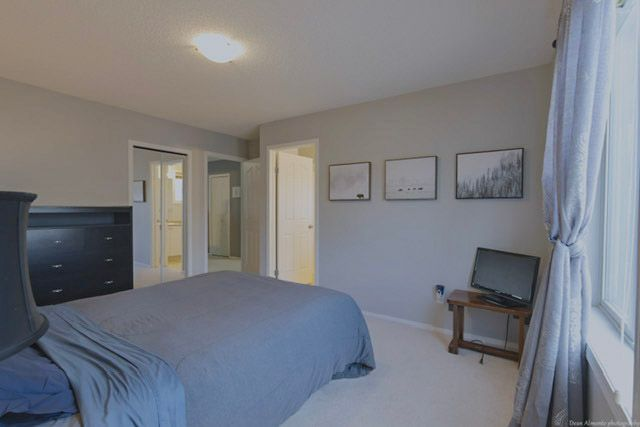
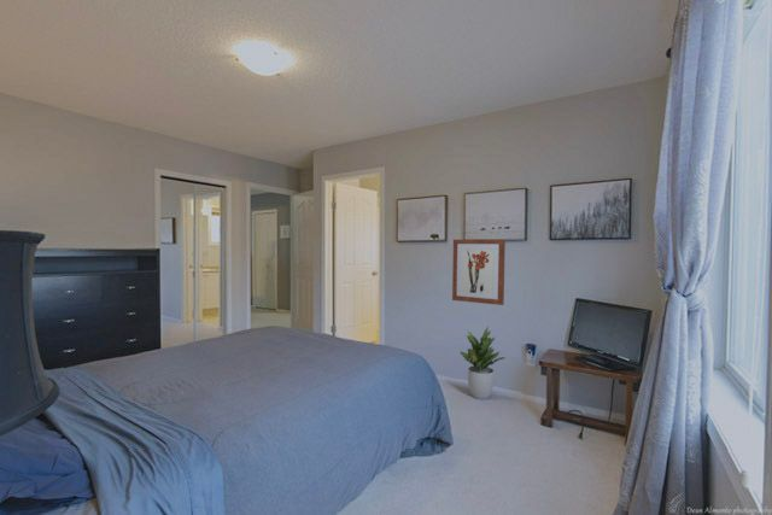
+ wall art [451,239,507,306]
+ potted plant [458,326,507,400]
